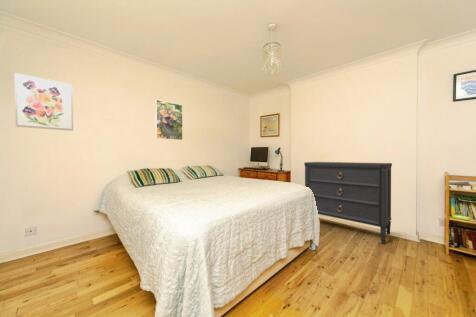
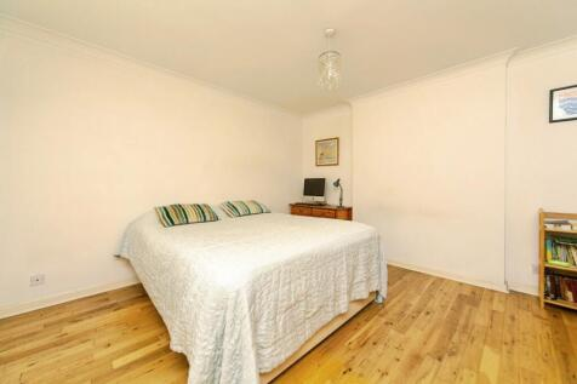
- wall art [14,72,74,132]
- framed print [154,99,184,141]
- dresser [303,161,393,245]
